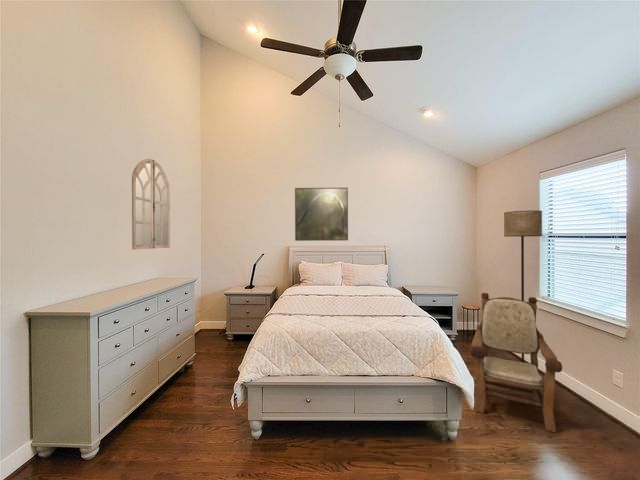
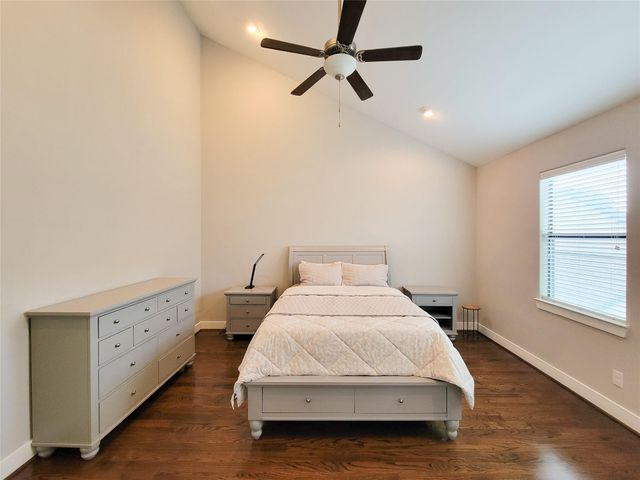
- floor lamp [503,210,543,363]
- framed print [294,187,349,242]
- armchair [469,292,563,433]
- home mirror [131,158,171,251]
